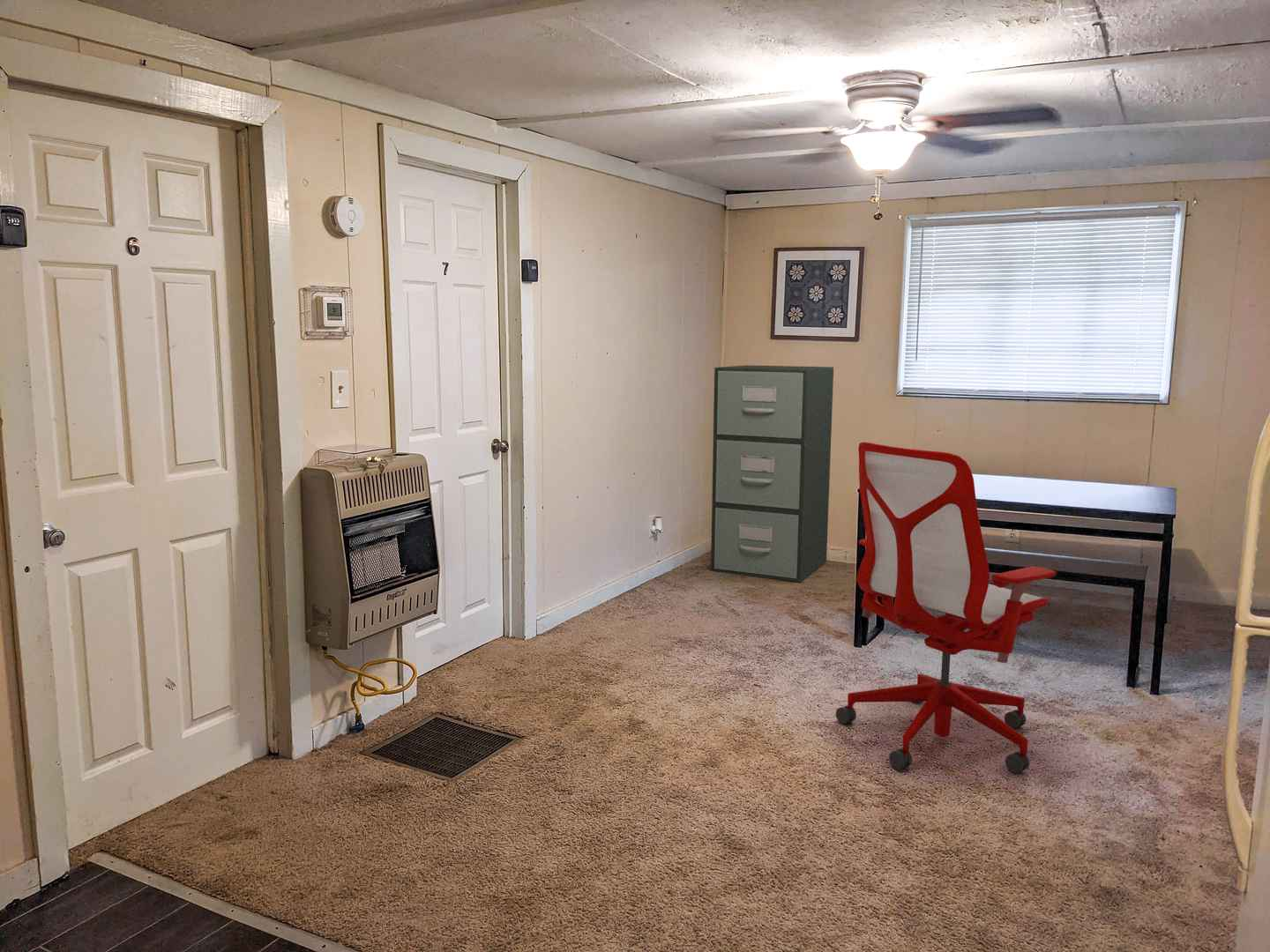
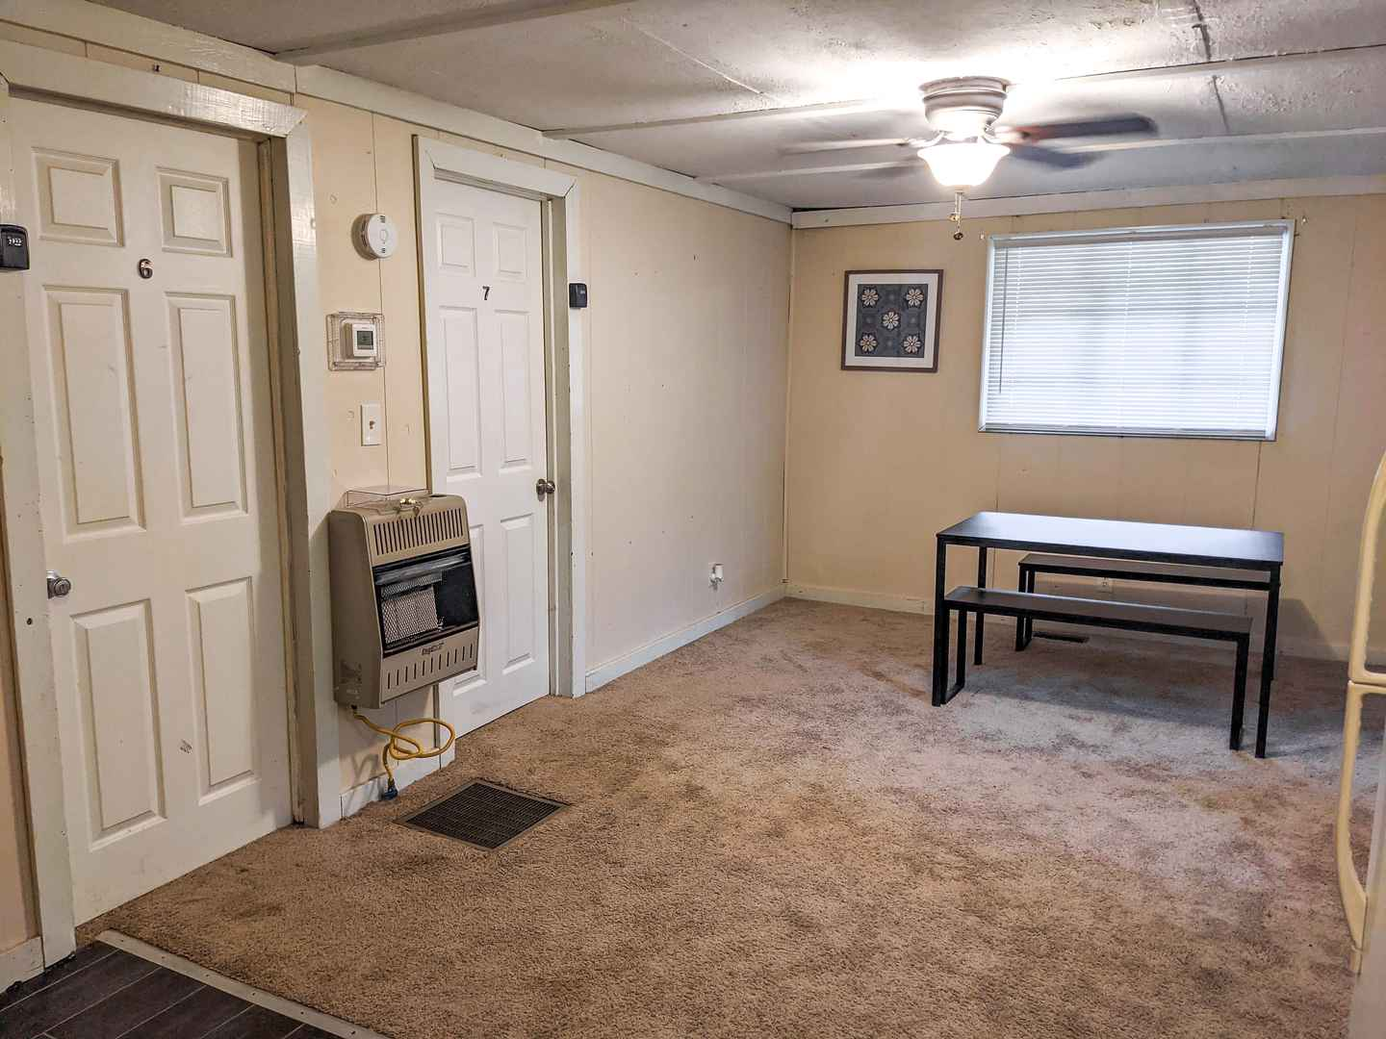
- filing cabinet [710,364,834,583]
- office chair [835,442,1057,774]
